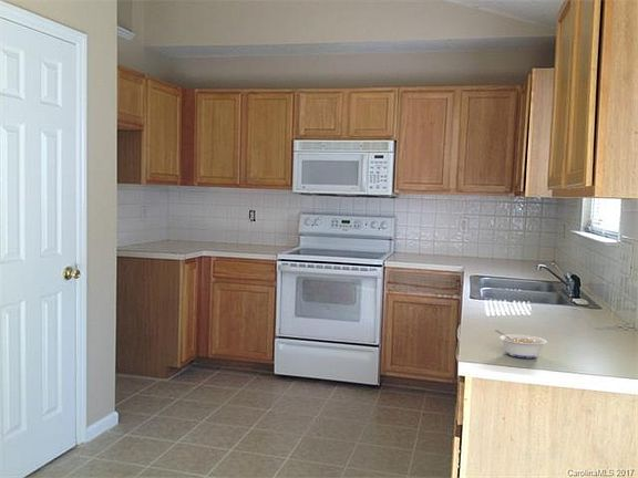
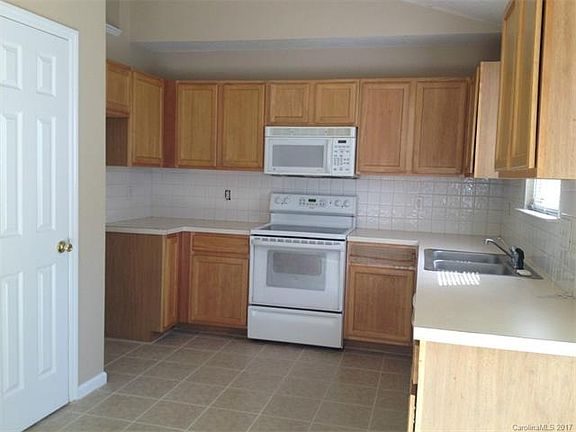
- legume [494,329,548,358]
